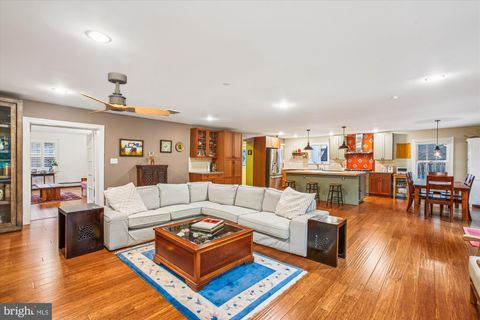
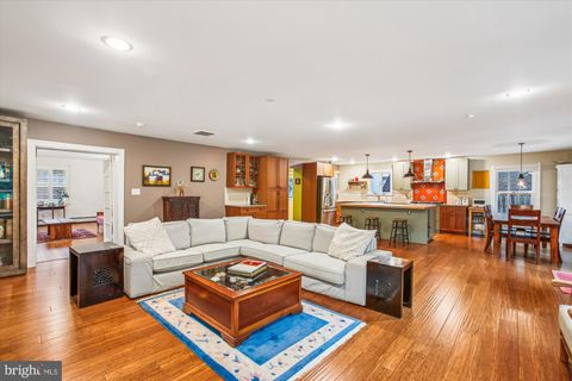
- ceiling fan [77,71,171,117]
